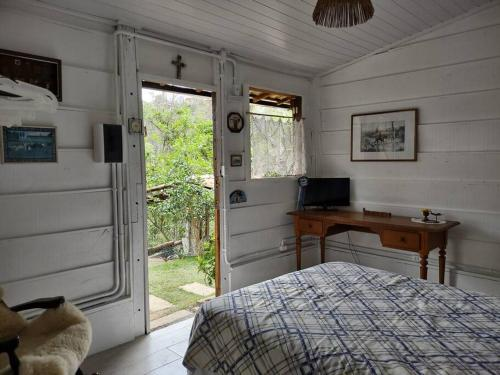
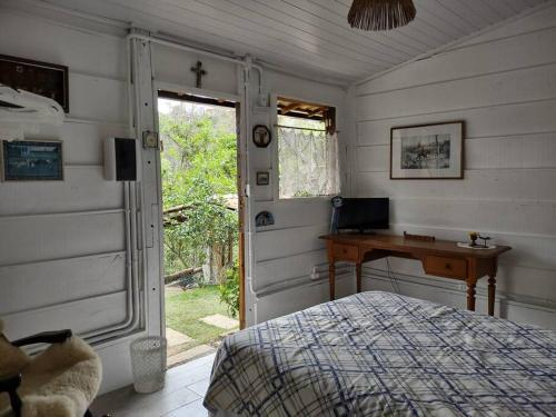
+ wastebasket [128,335,169,395]
